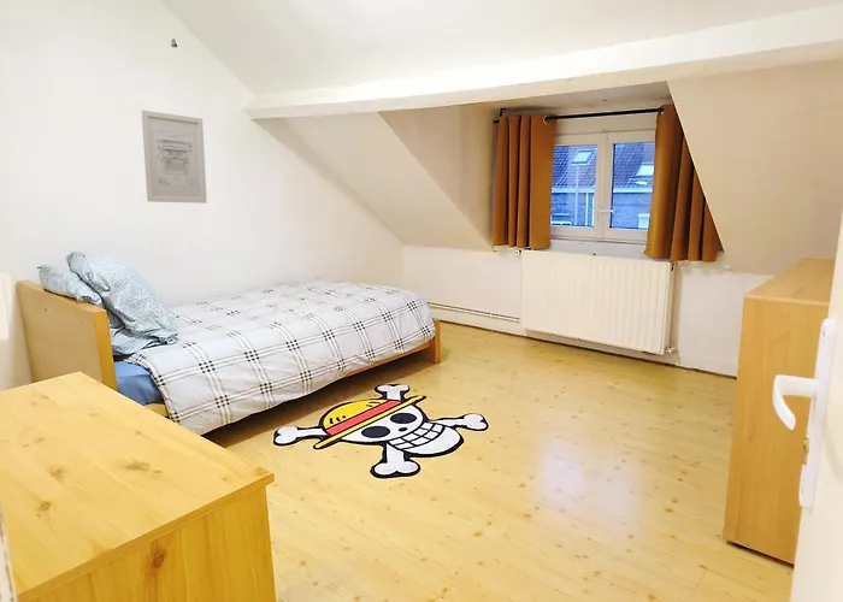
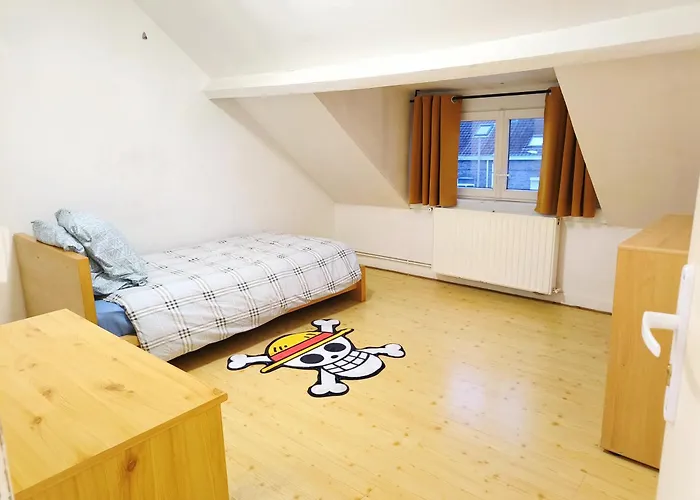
- wall art [140,110,208,205]
